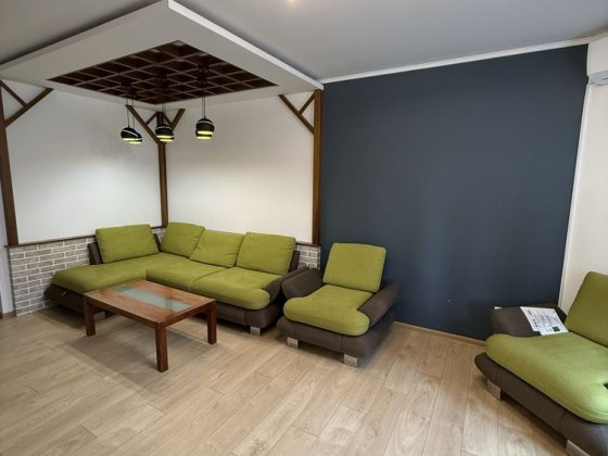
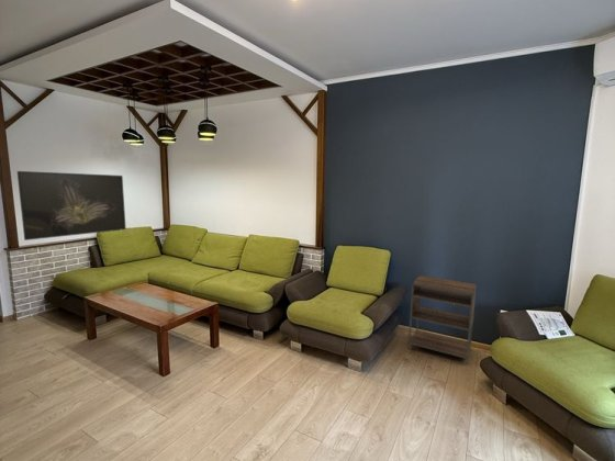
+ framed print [16,170,127,241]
+ nightstand [407,274,478,366]
